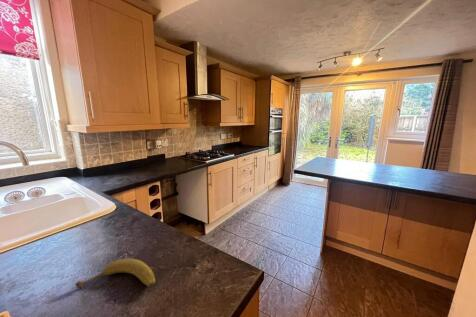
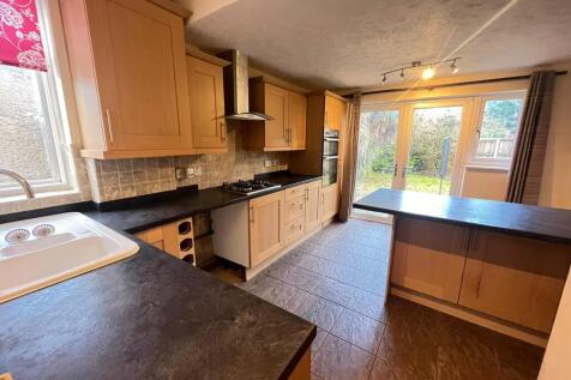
- fruit [75,258,156,289]
